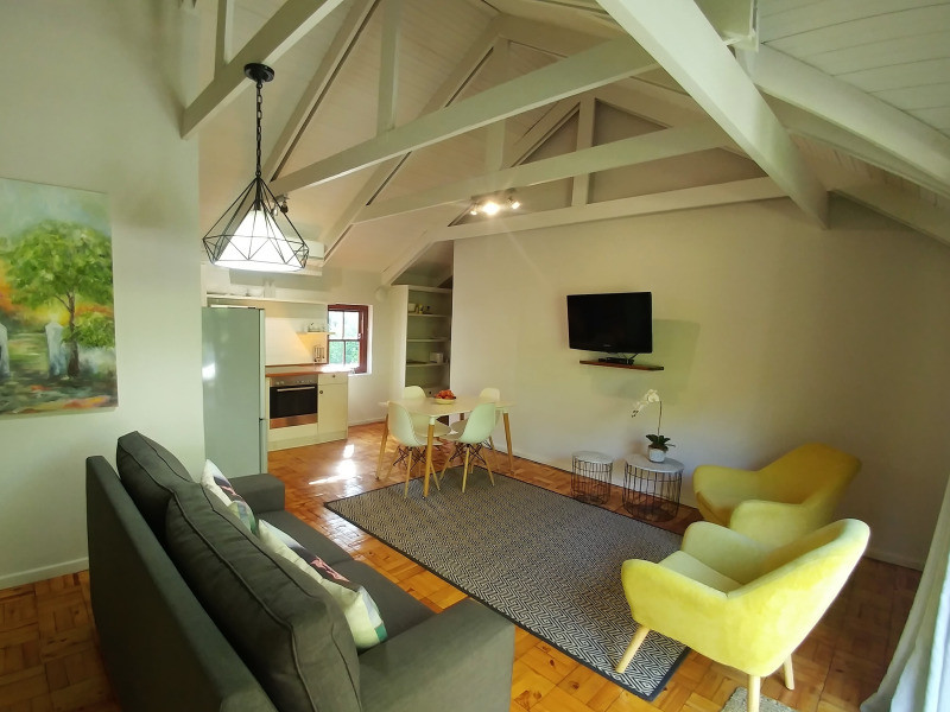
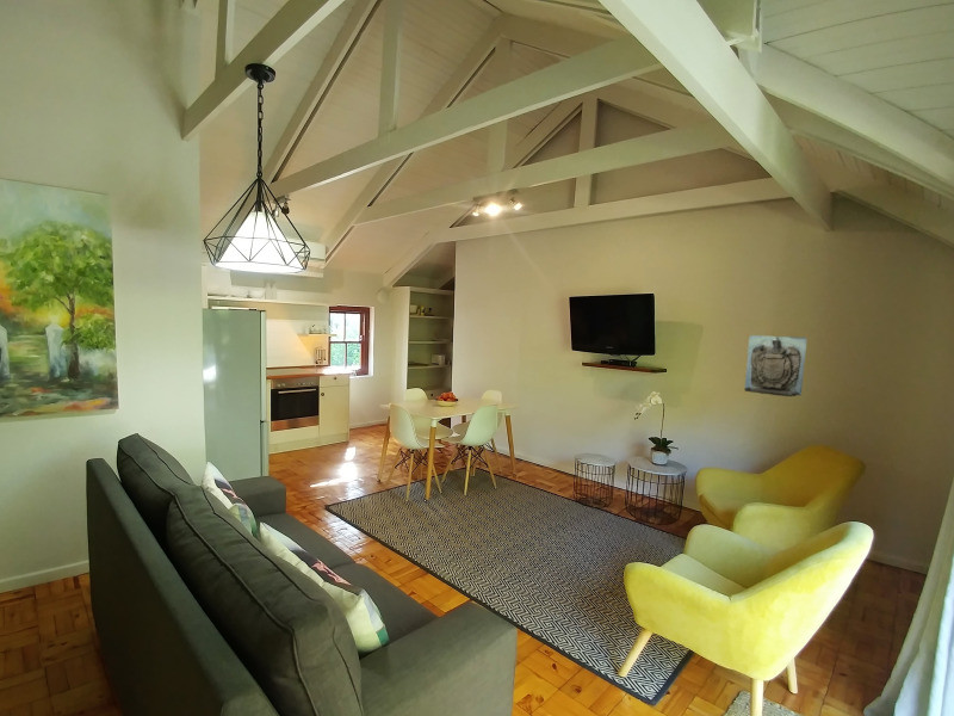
+ wall sculpture [743,334,809,397]
